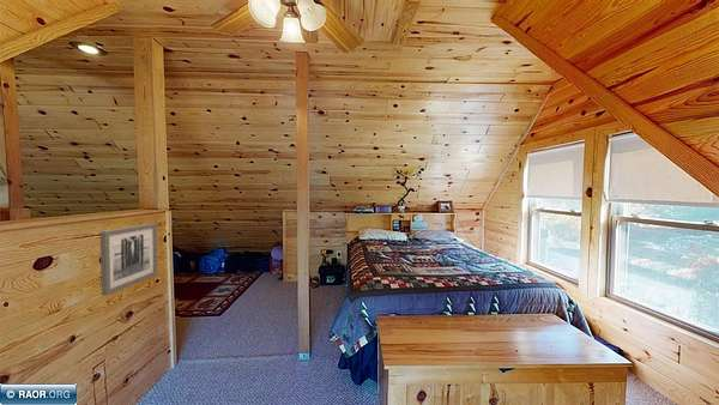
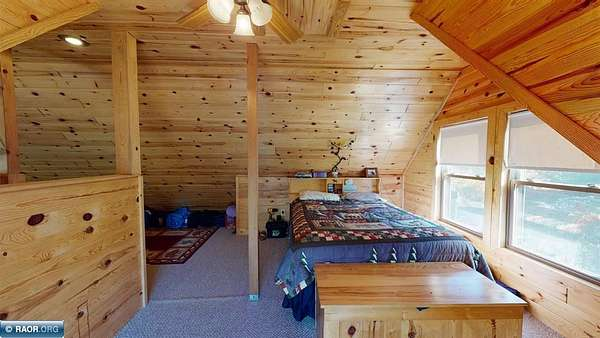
- wall art [99,223,158,296]
